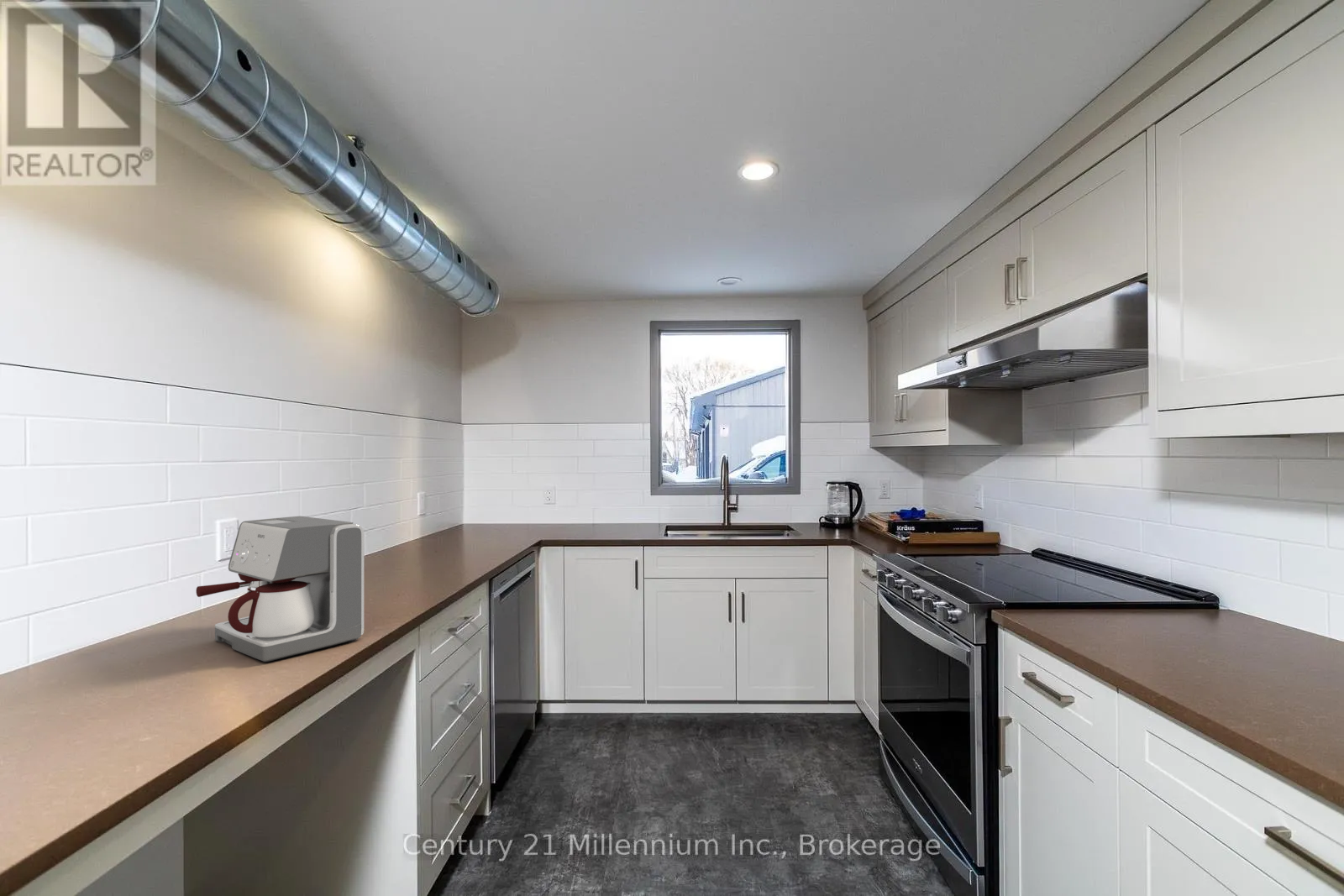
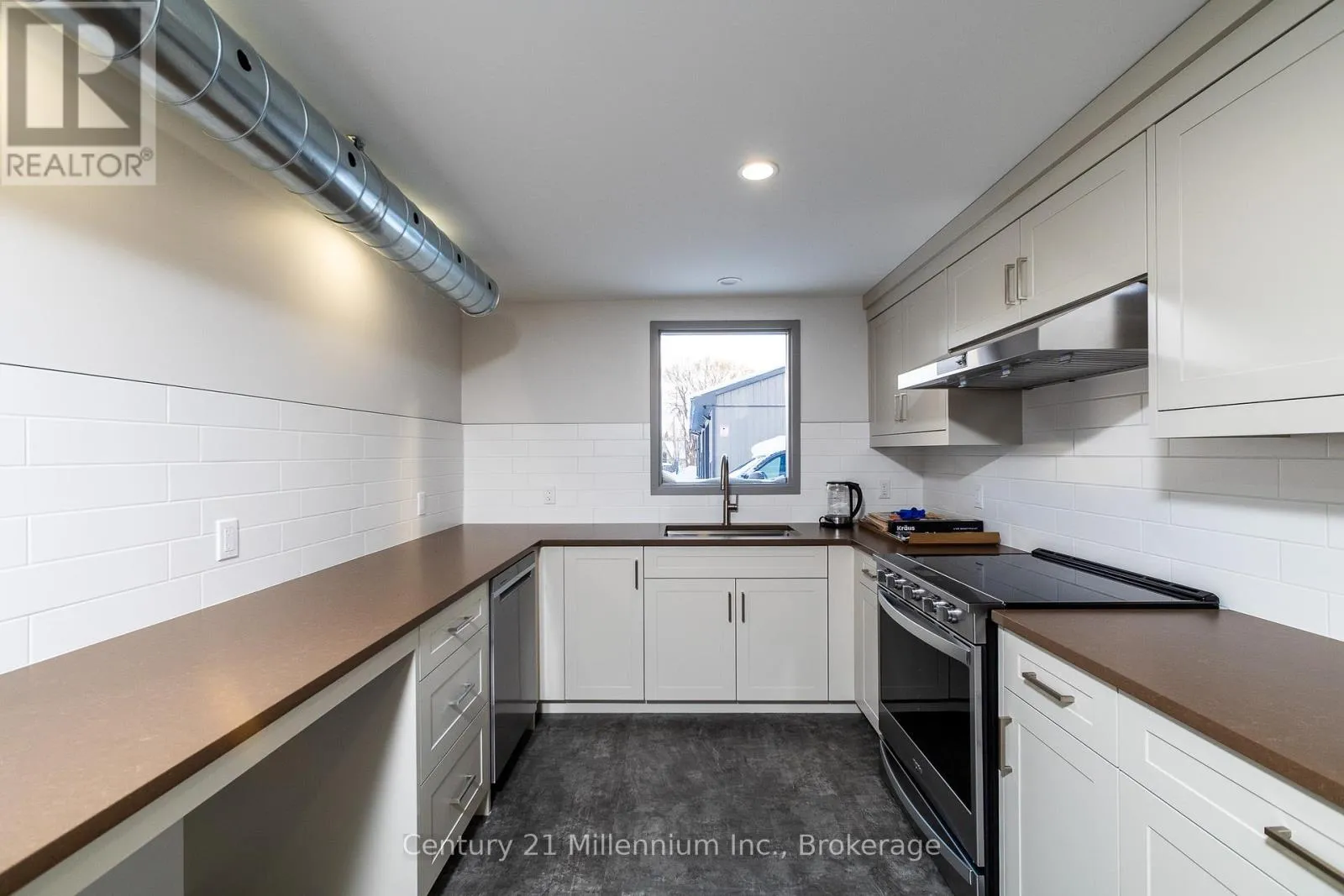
- coffee maker [196,516,365,663]
